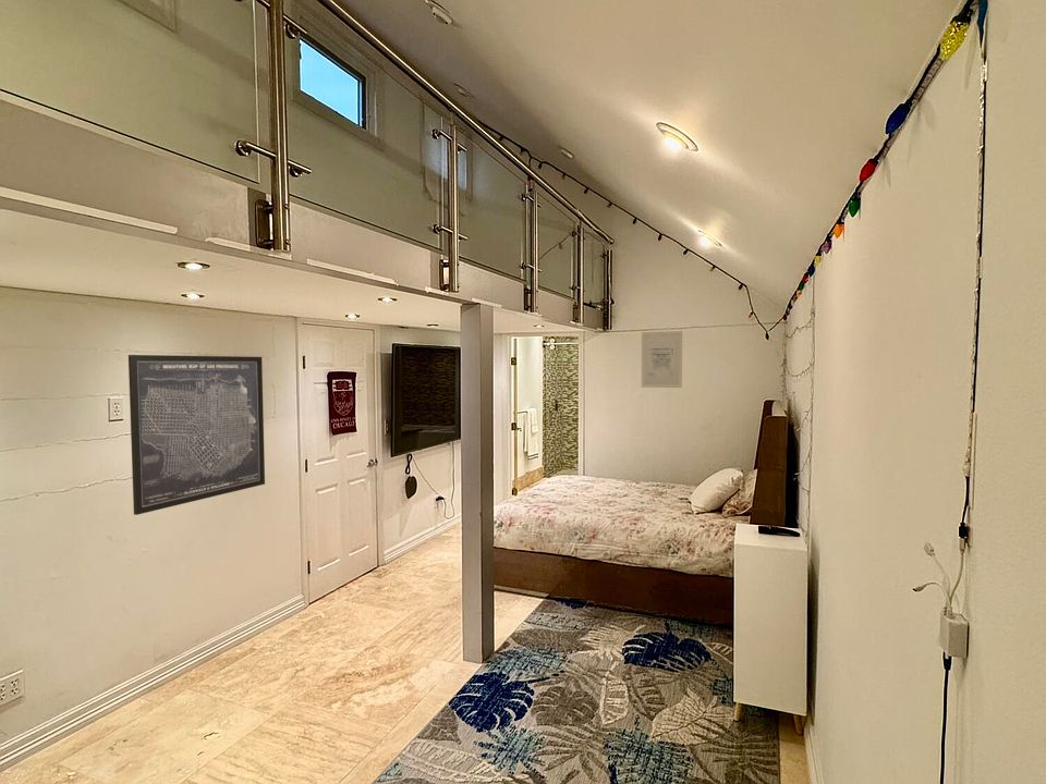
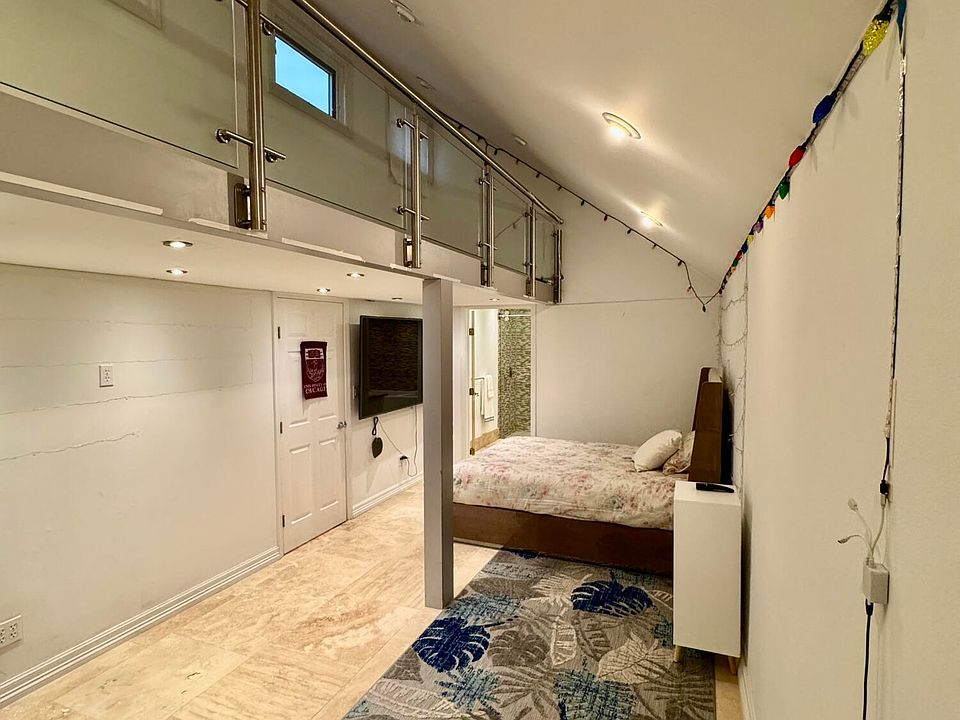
- wall art [641,330,683,389]
- wall art [127,354,266,516]
